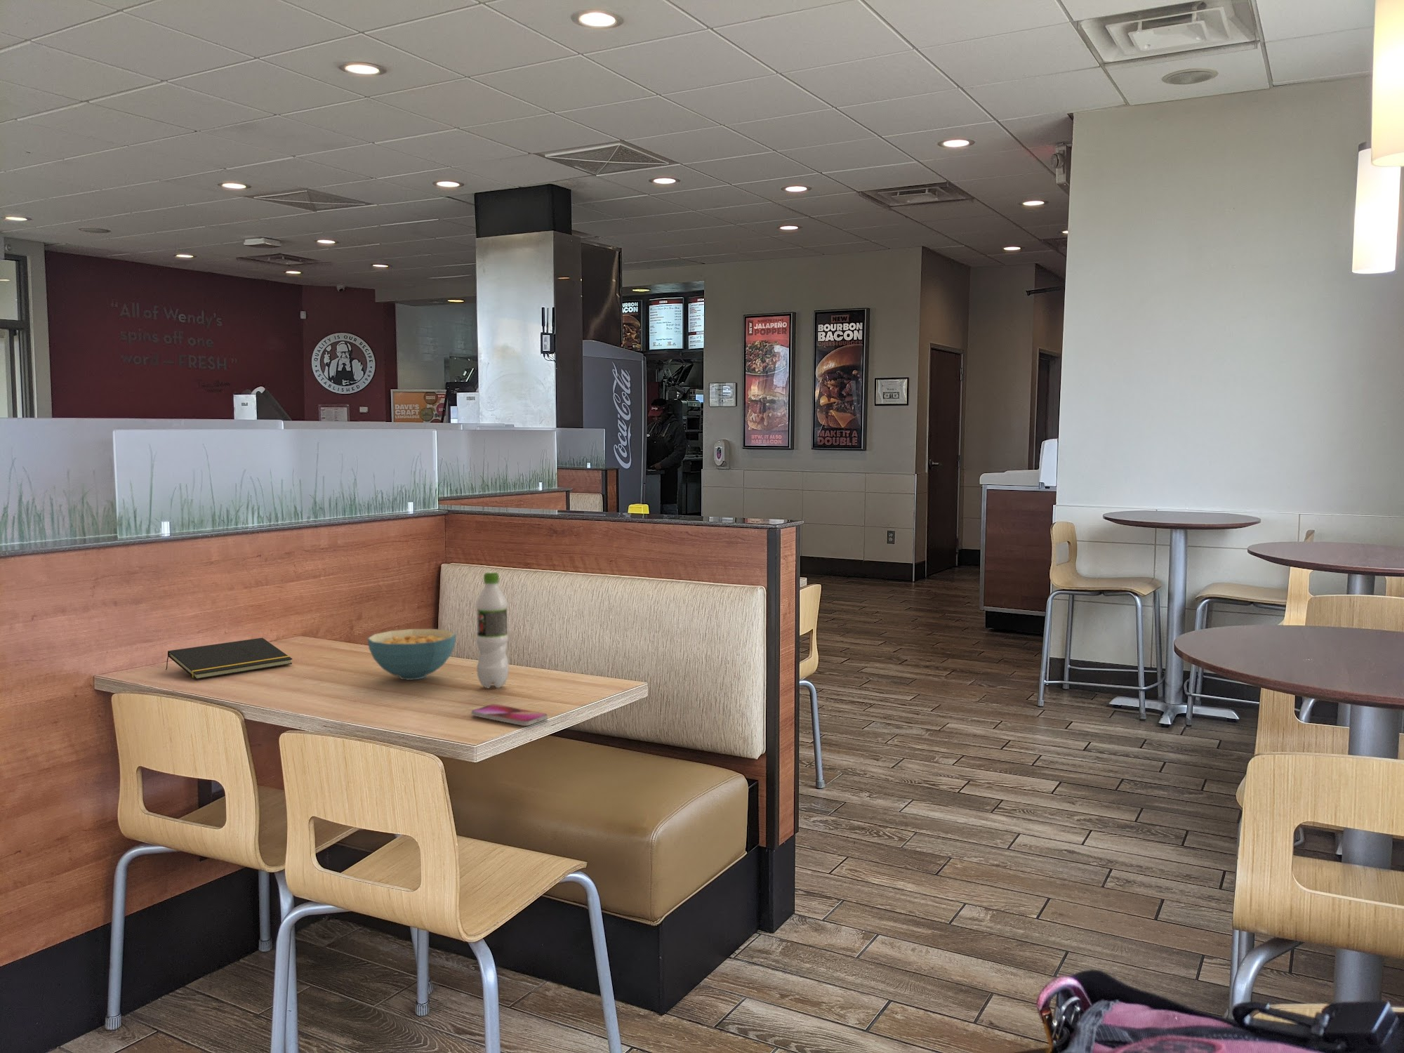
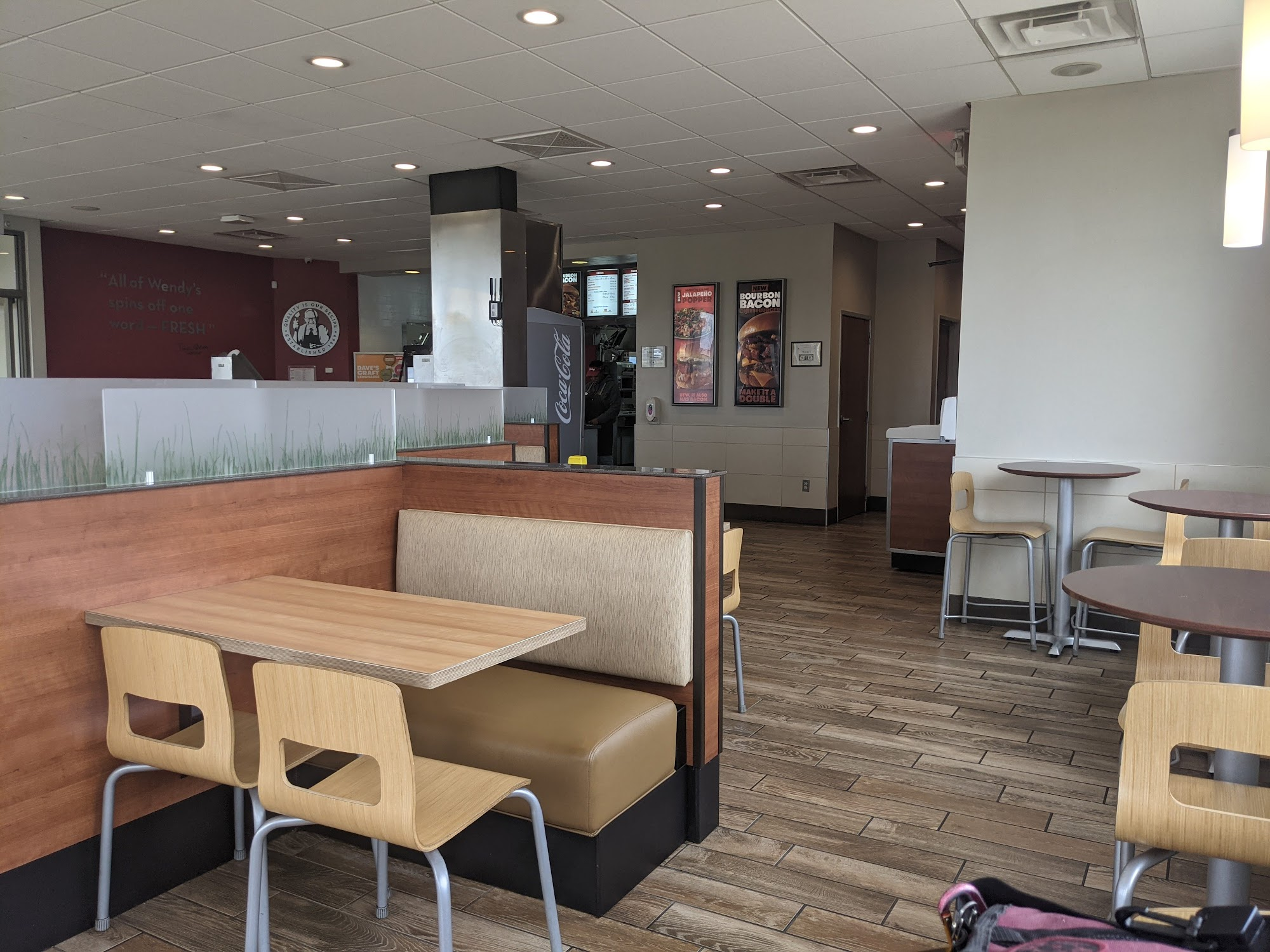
- cereal bowl [366,628,457,680]
- smartphone [470,703,548,727]
- notepad [165,637,293,680]
- pop [475,571,510,689]
